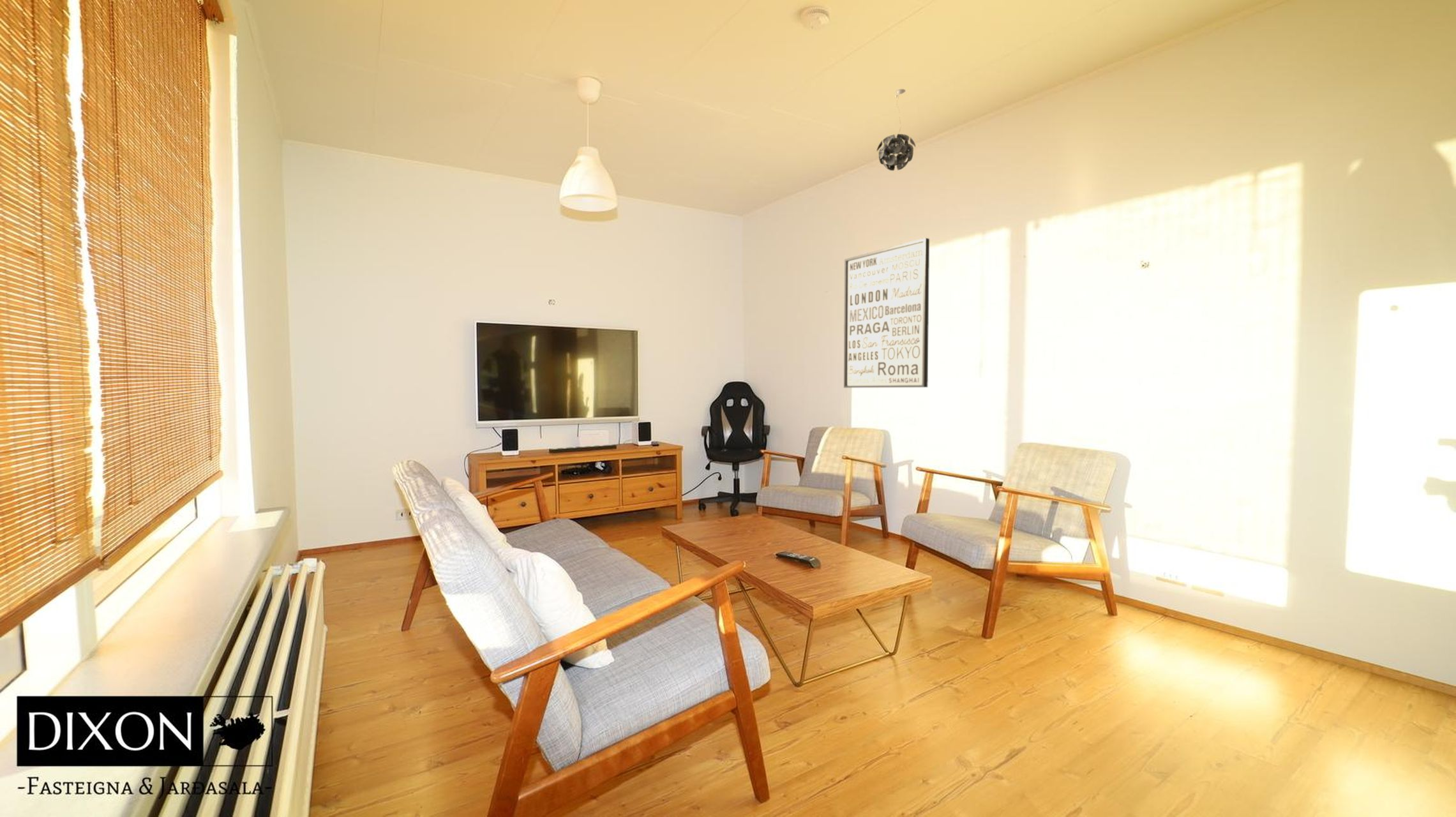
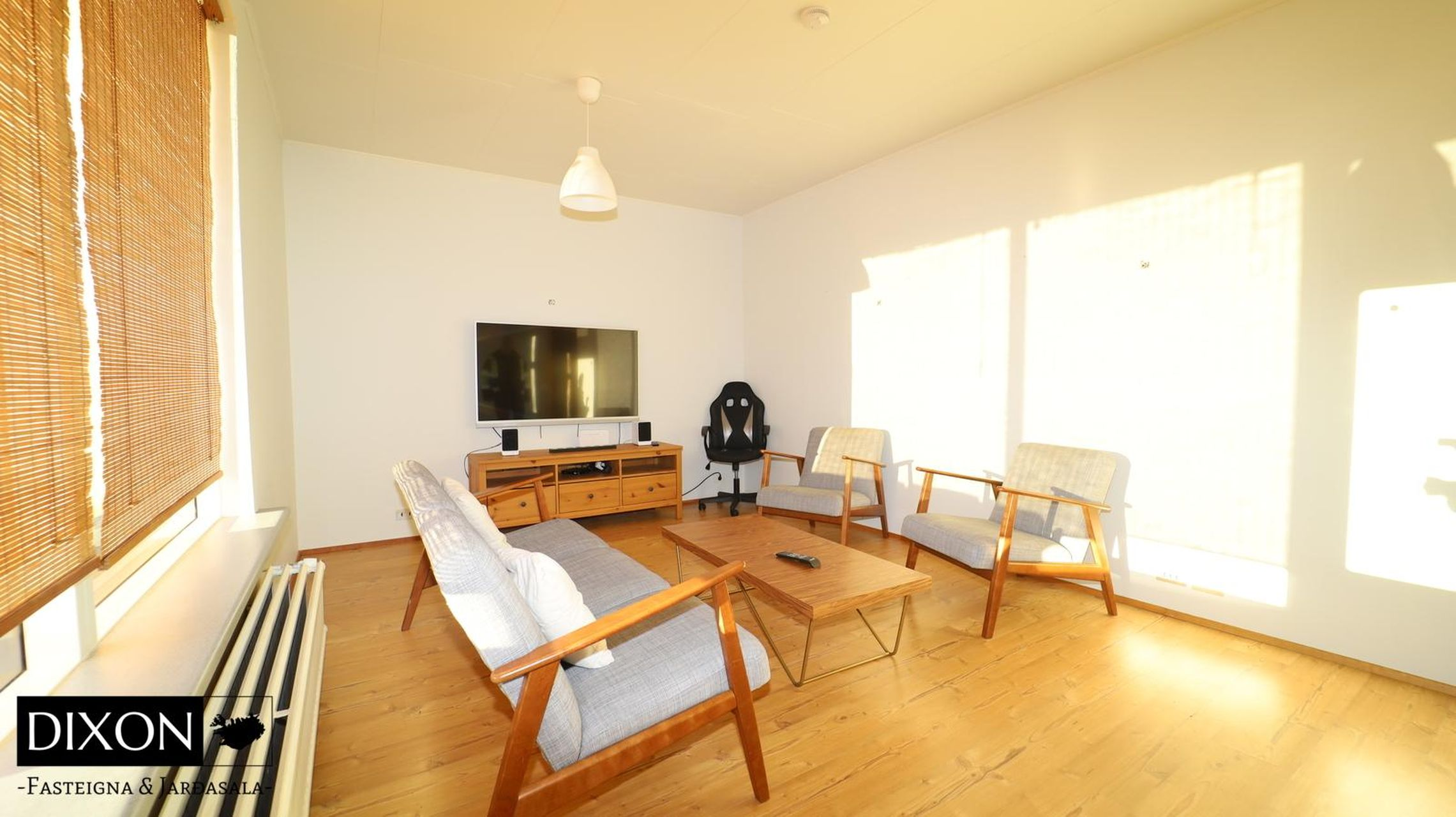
- pendant light [876,89,916,171]
- wall art [843,237,930,388]
